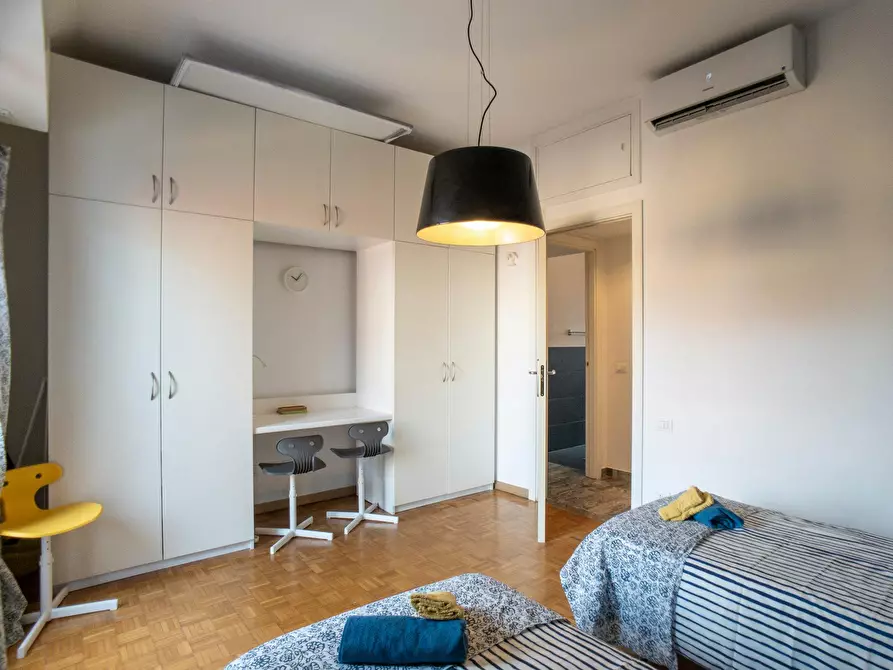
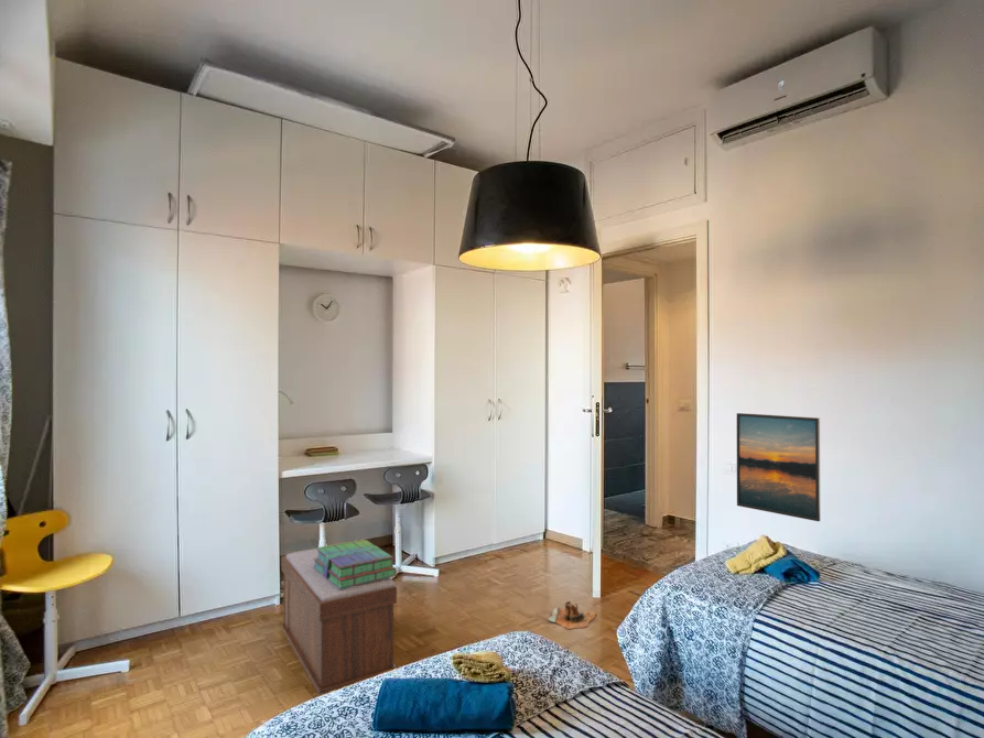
+ stack of books [313,539,398,589]
+ boots [548,600,596,630]
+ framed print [736,412,821,522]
+ bench [280,547,398,696]
